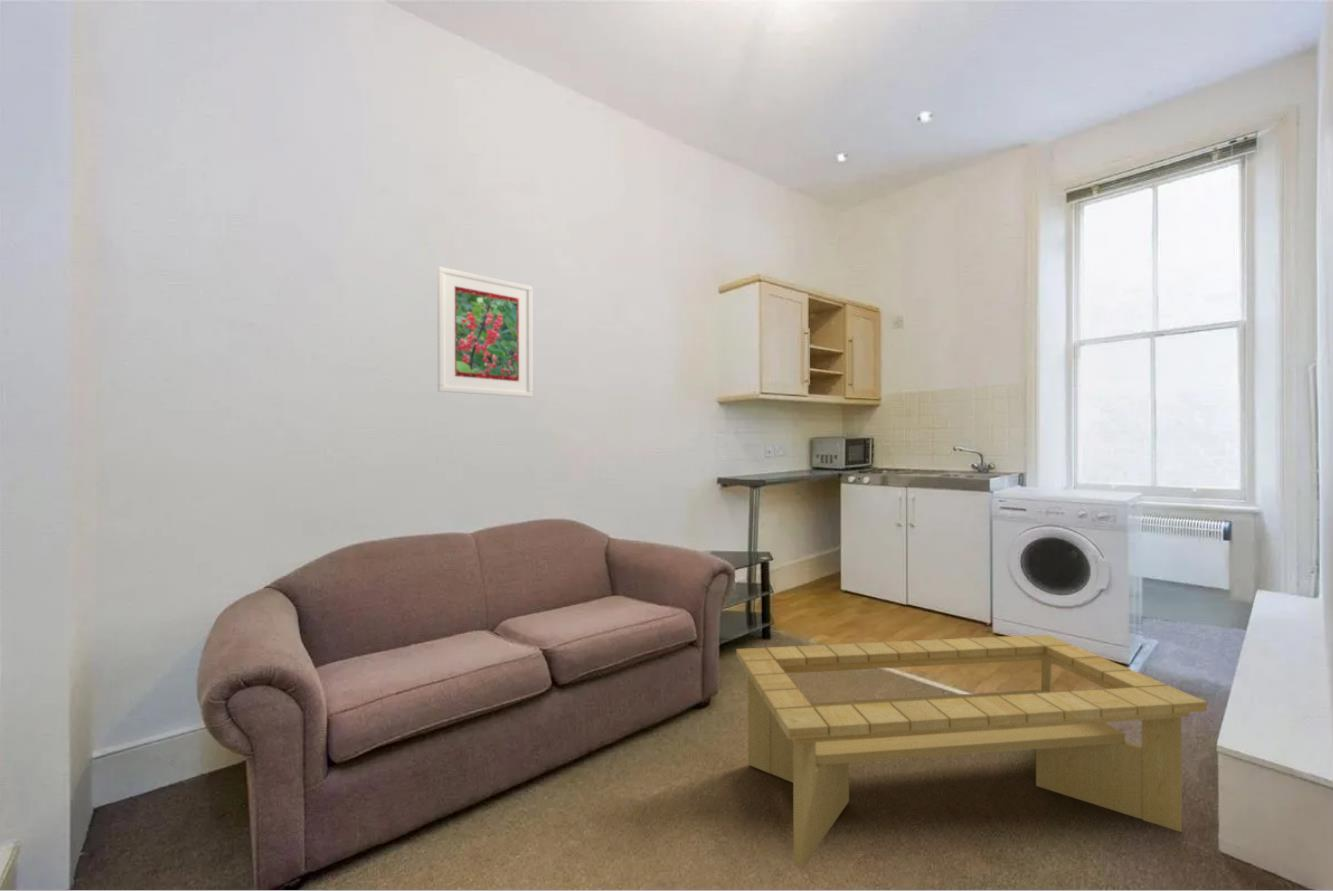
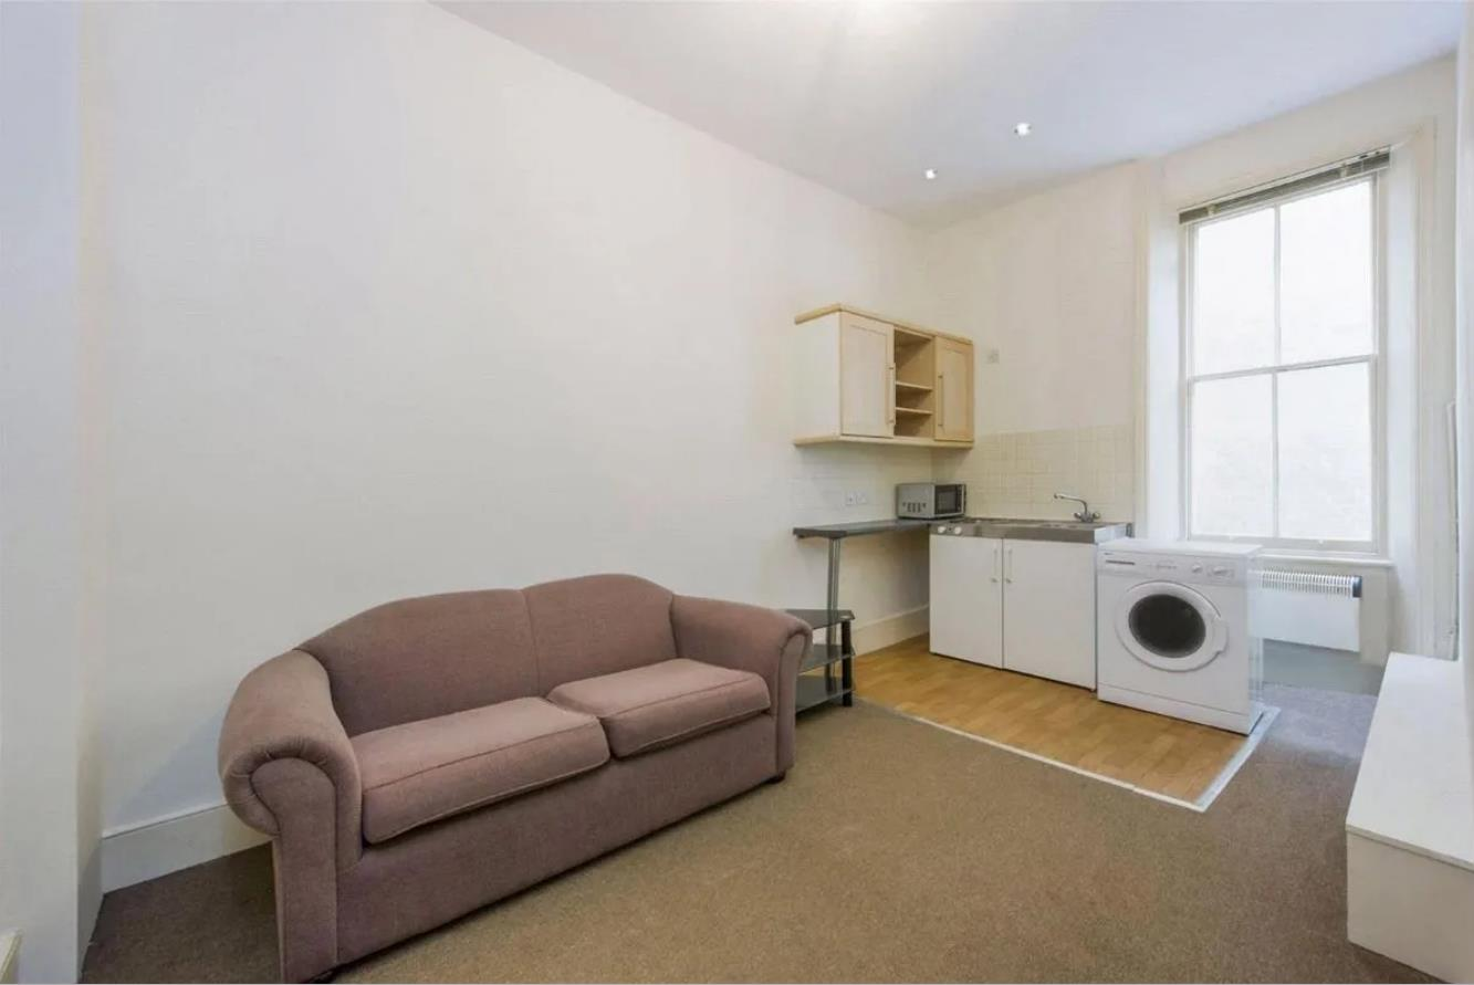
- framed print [436,266,534,398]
- coffee table [735,634,1208,870]
